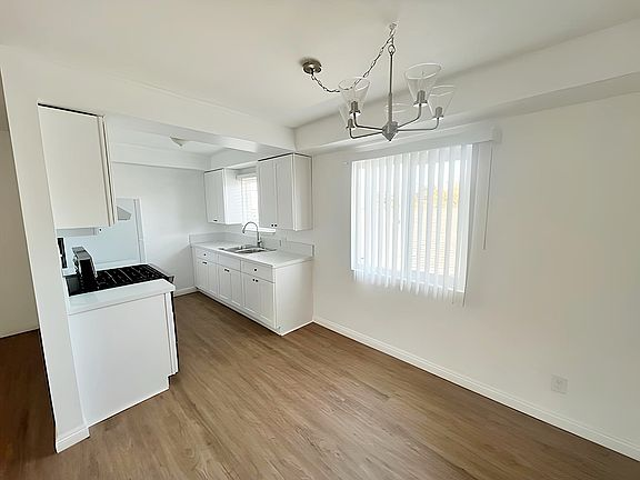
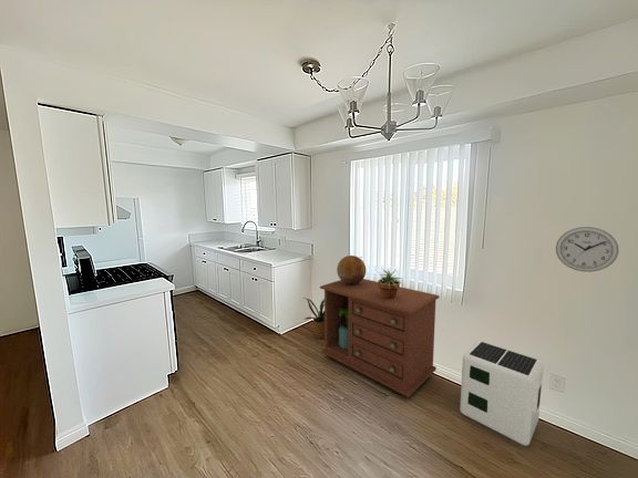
+ air purifier [459,340,545,447]
+ potted plant [375,268,407,299]
+ dresser [319,278,441,398]
+ wall clock [555,226,620,273]
+ house plant [302,297,325,340]
+ decorative sphere [336,254,367,284]
